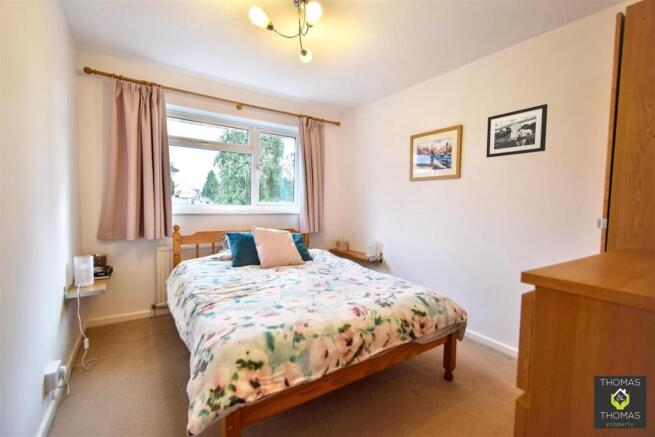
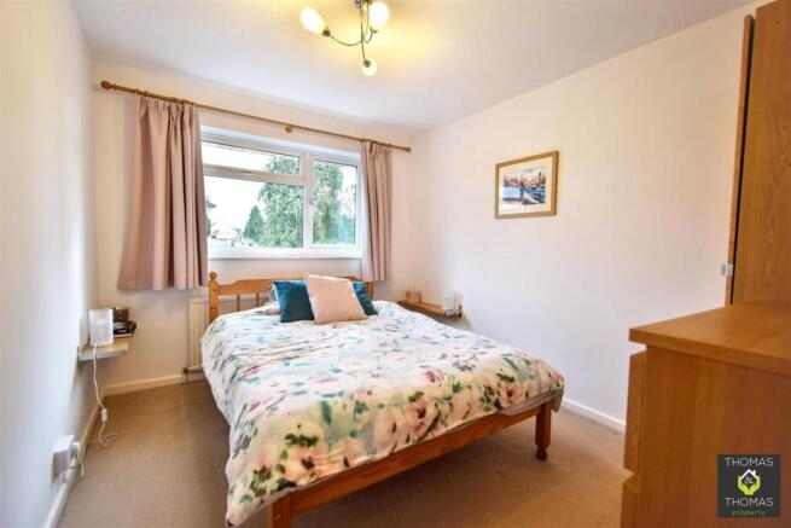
- picture frame [485,103,549,158]
